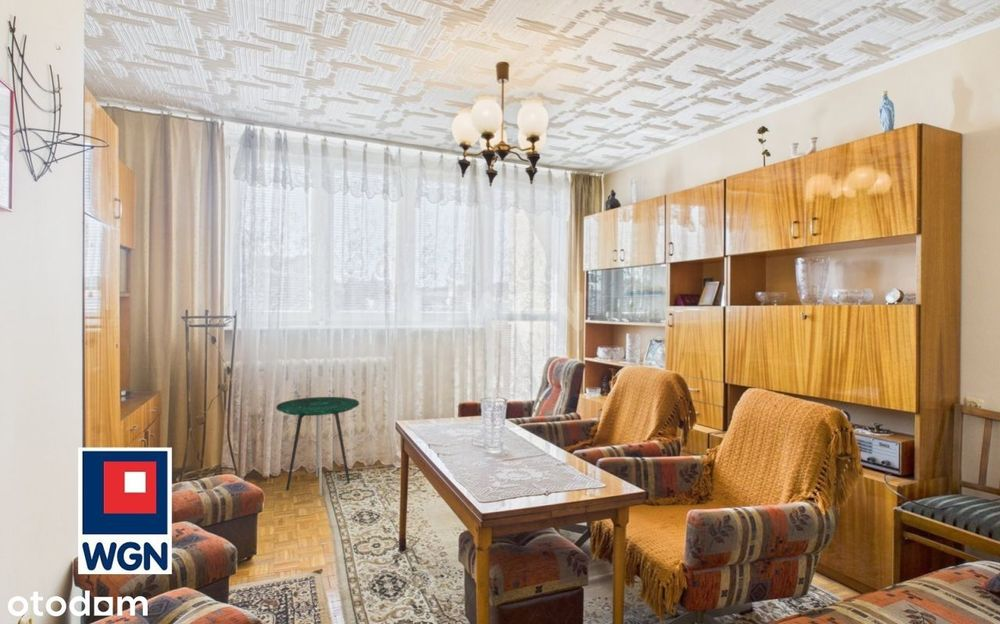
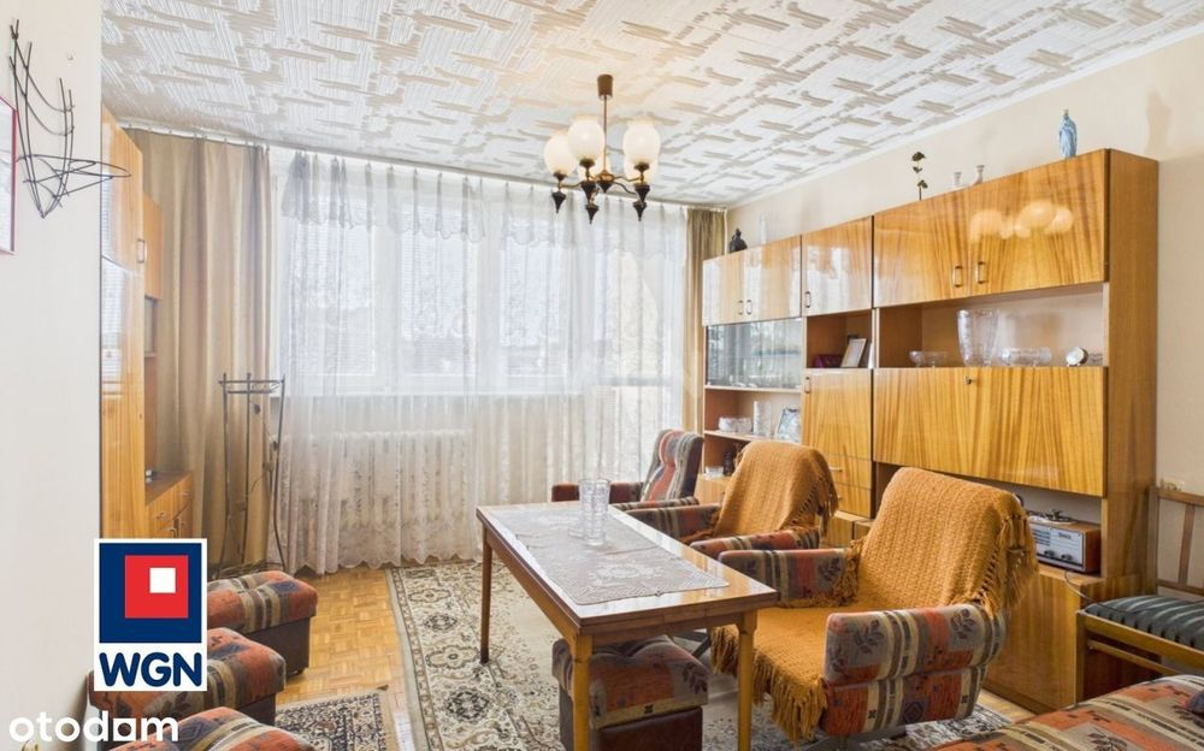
- side table [275,396,360,497]
